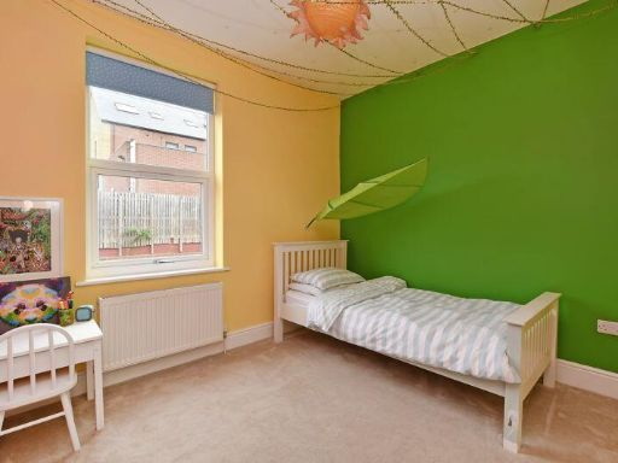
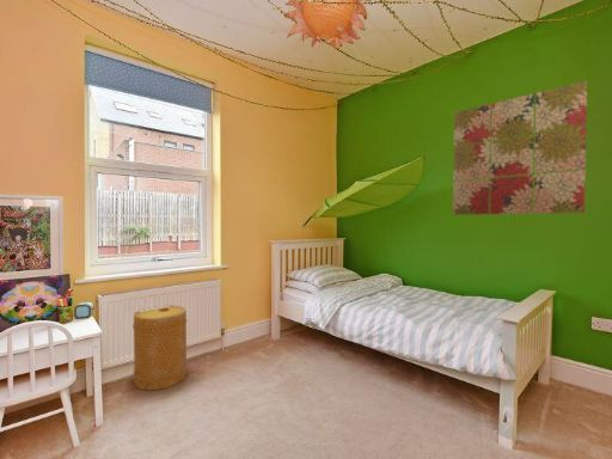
+ basket [131,305,189,391]
+ wall art [452,80,588,216]
